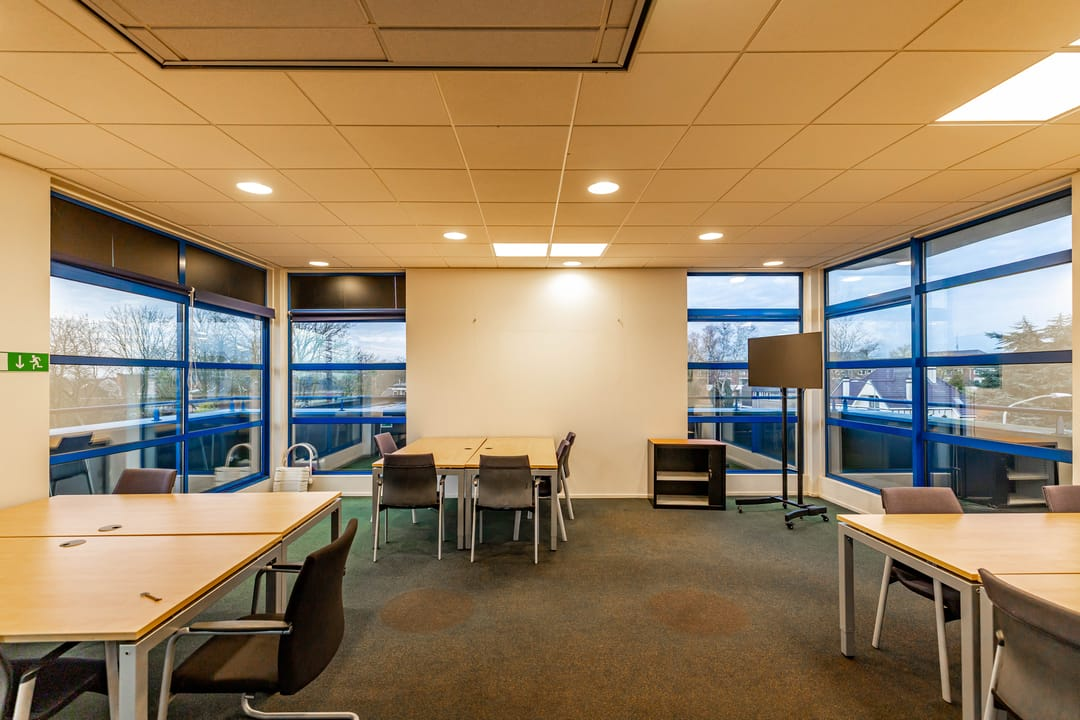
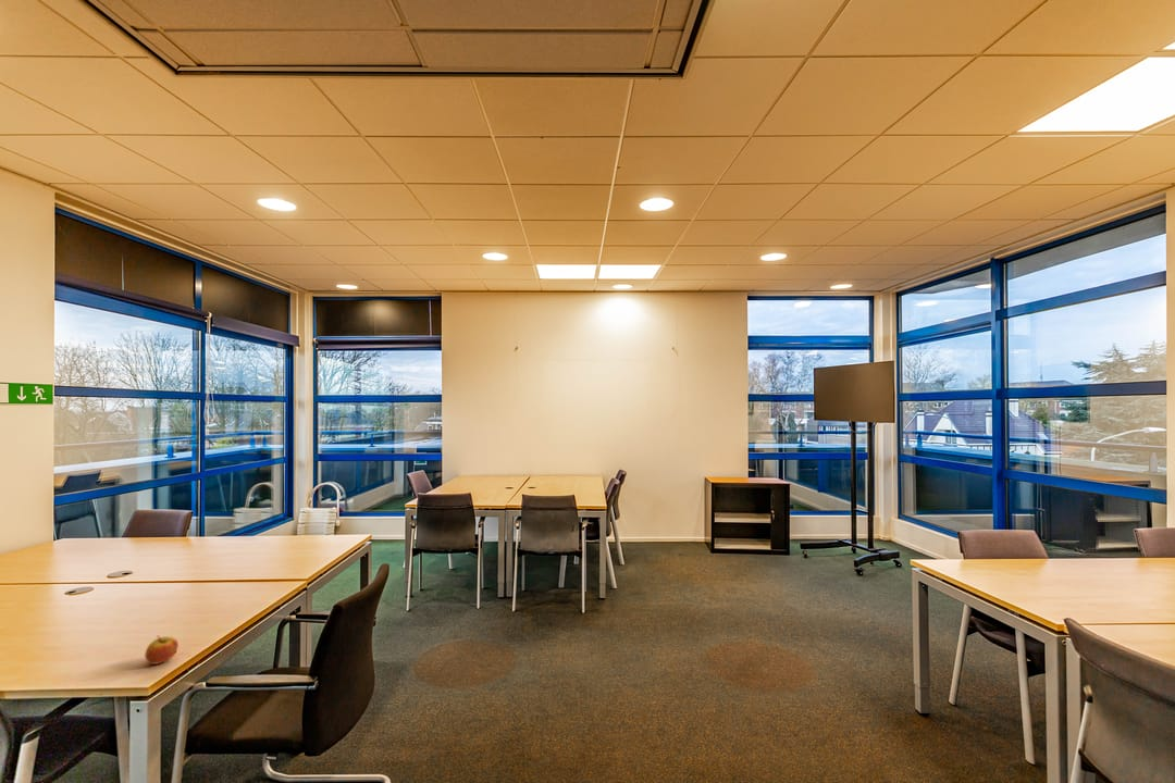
+ apple [144,635,180,666]
